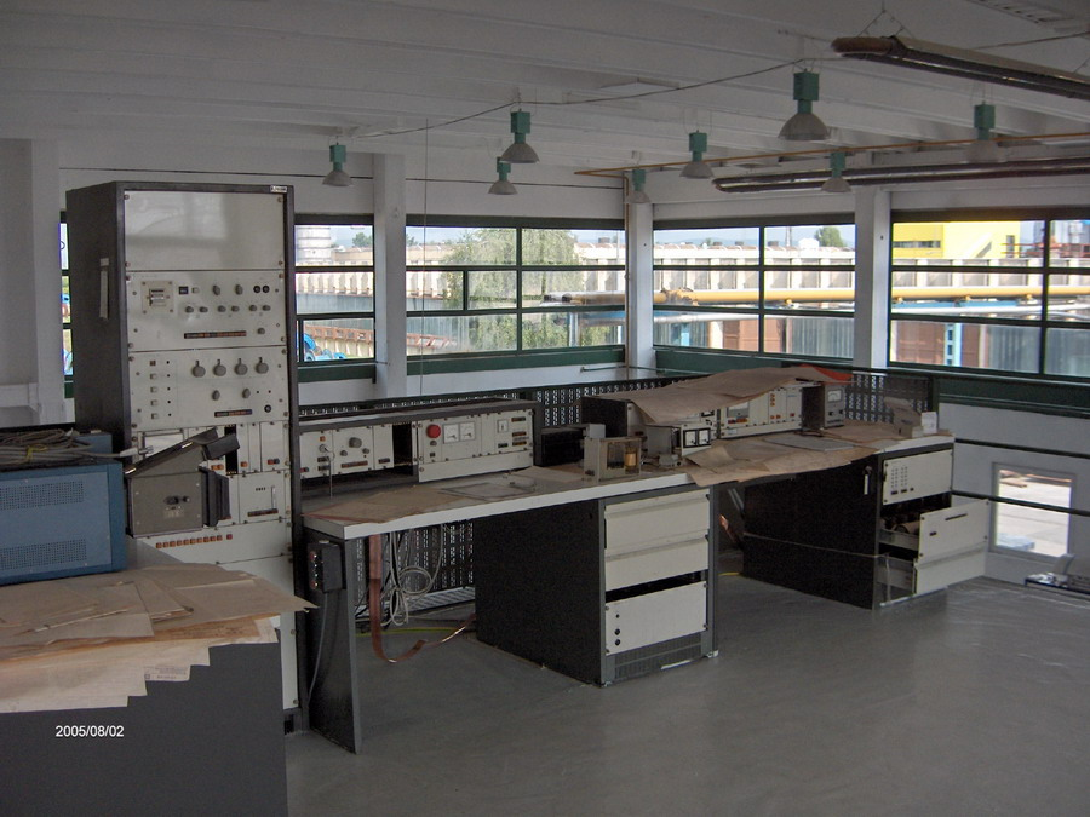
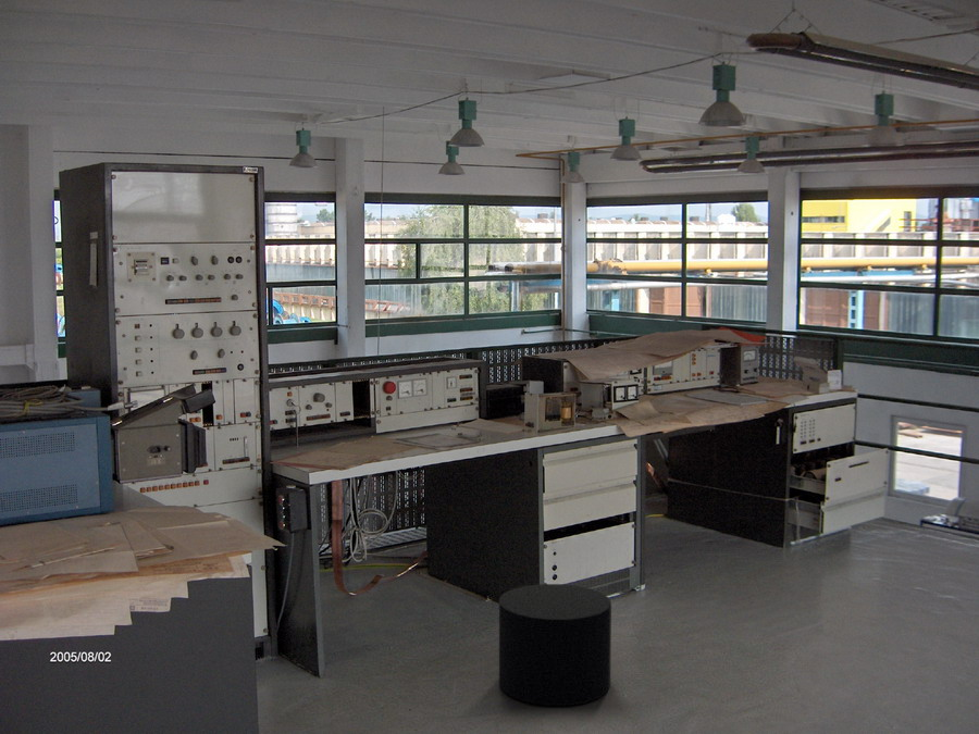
+ stool [498,583,612,707]
